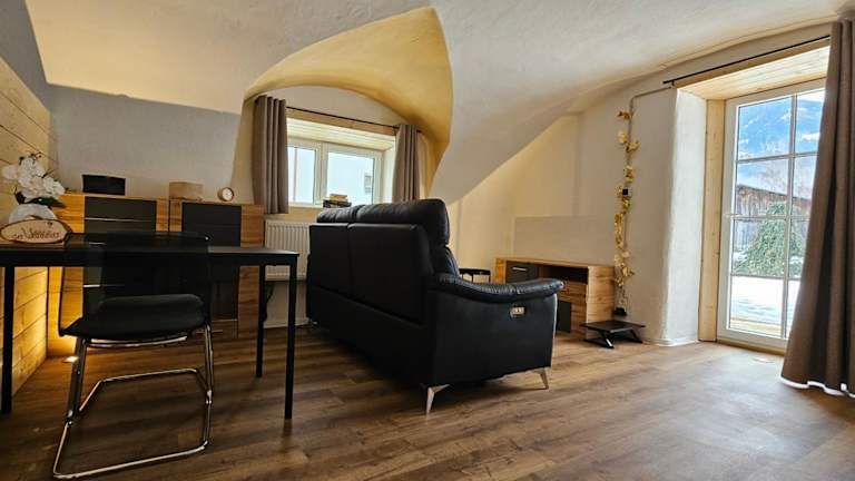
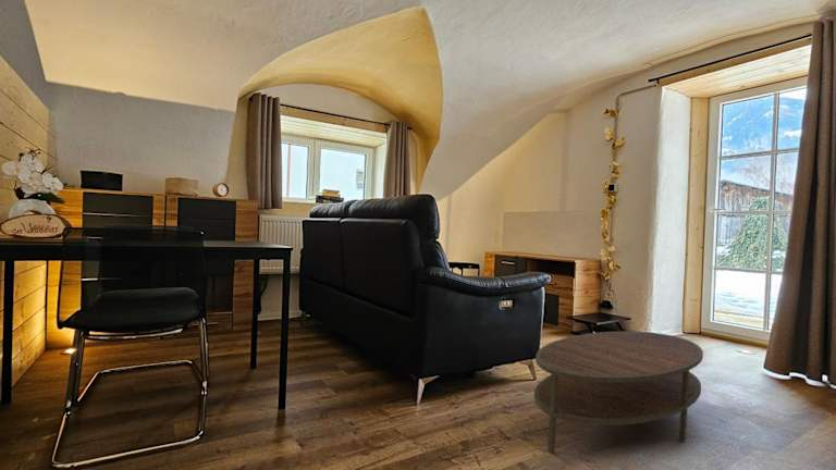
+ coffee table [532,331,704,455]
